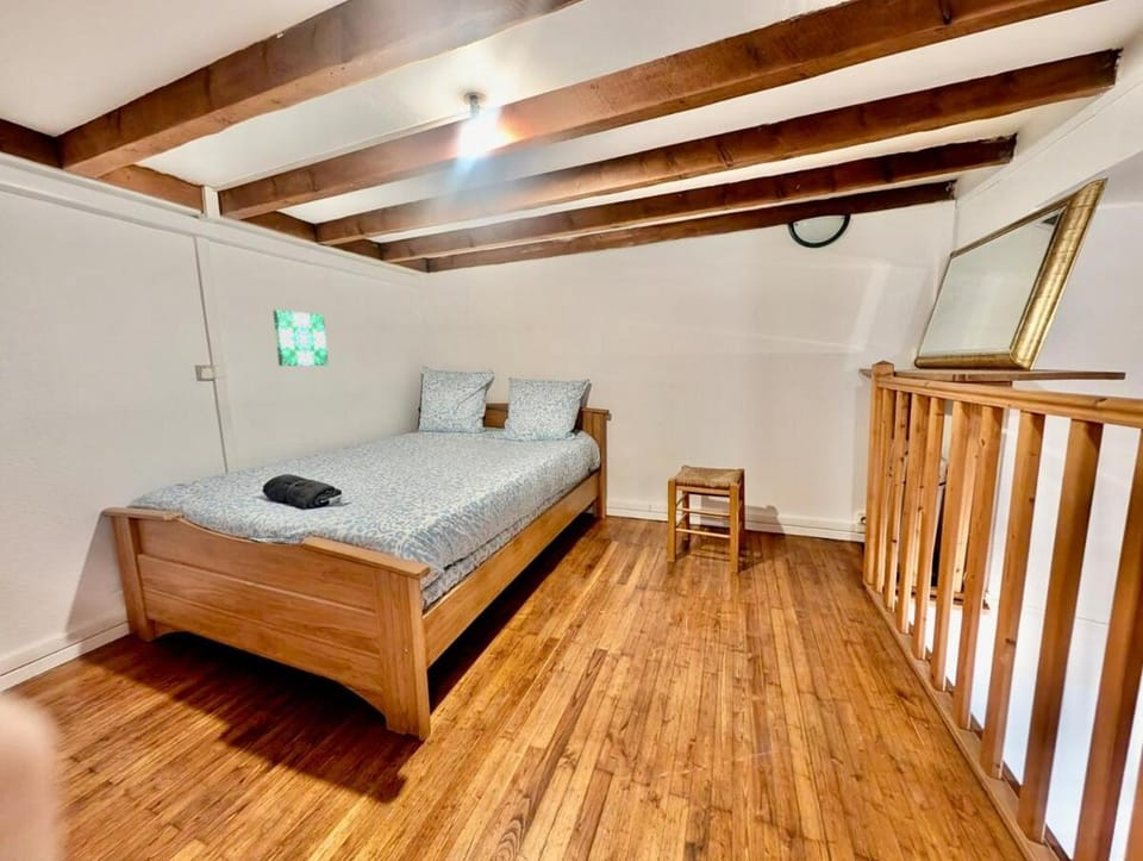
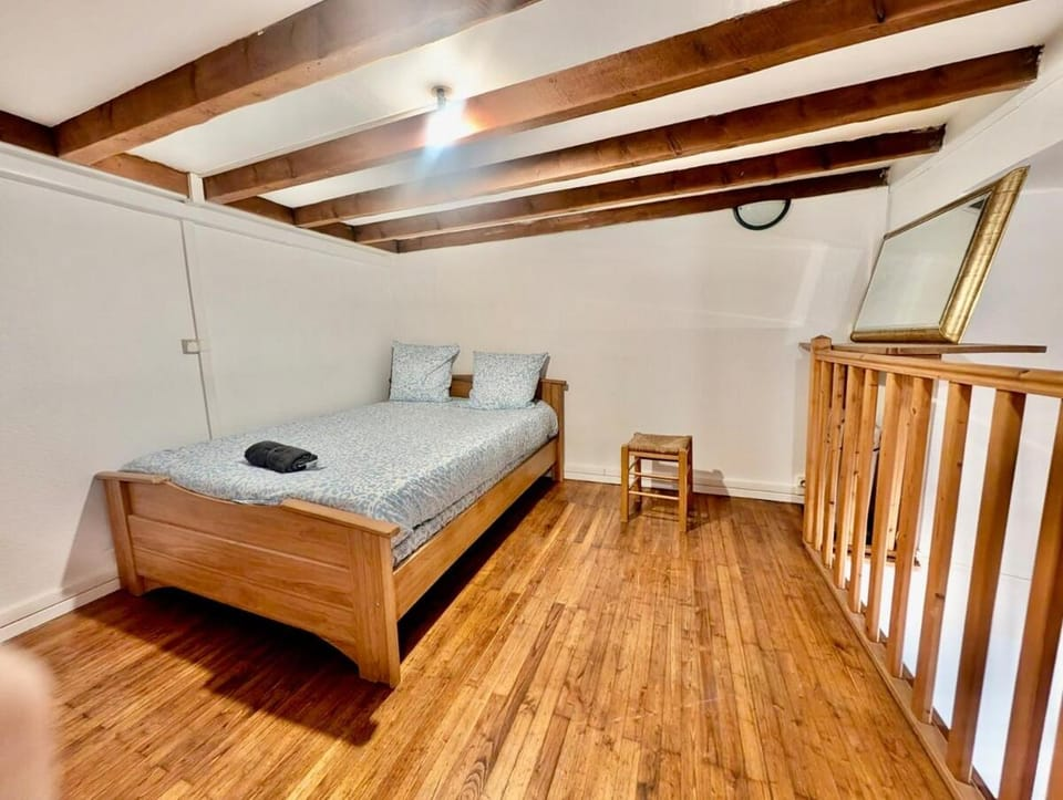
- wall art [271,308,330,367]
